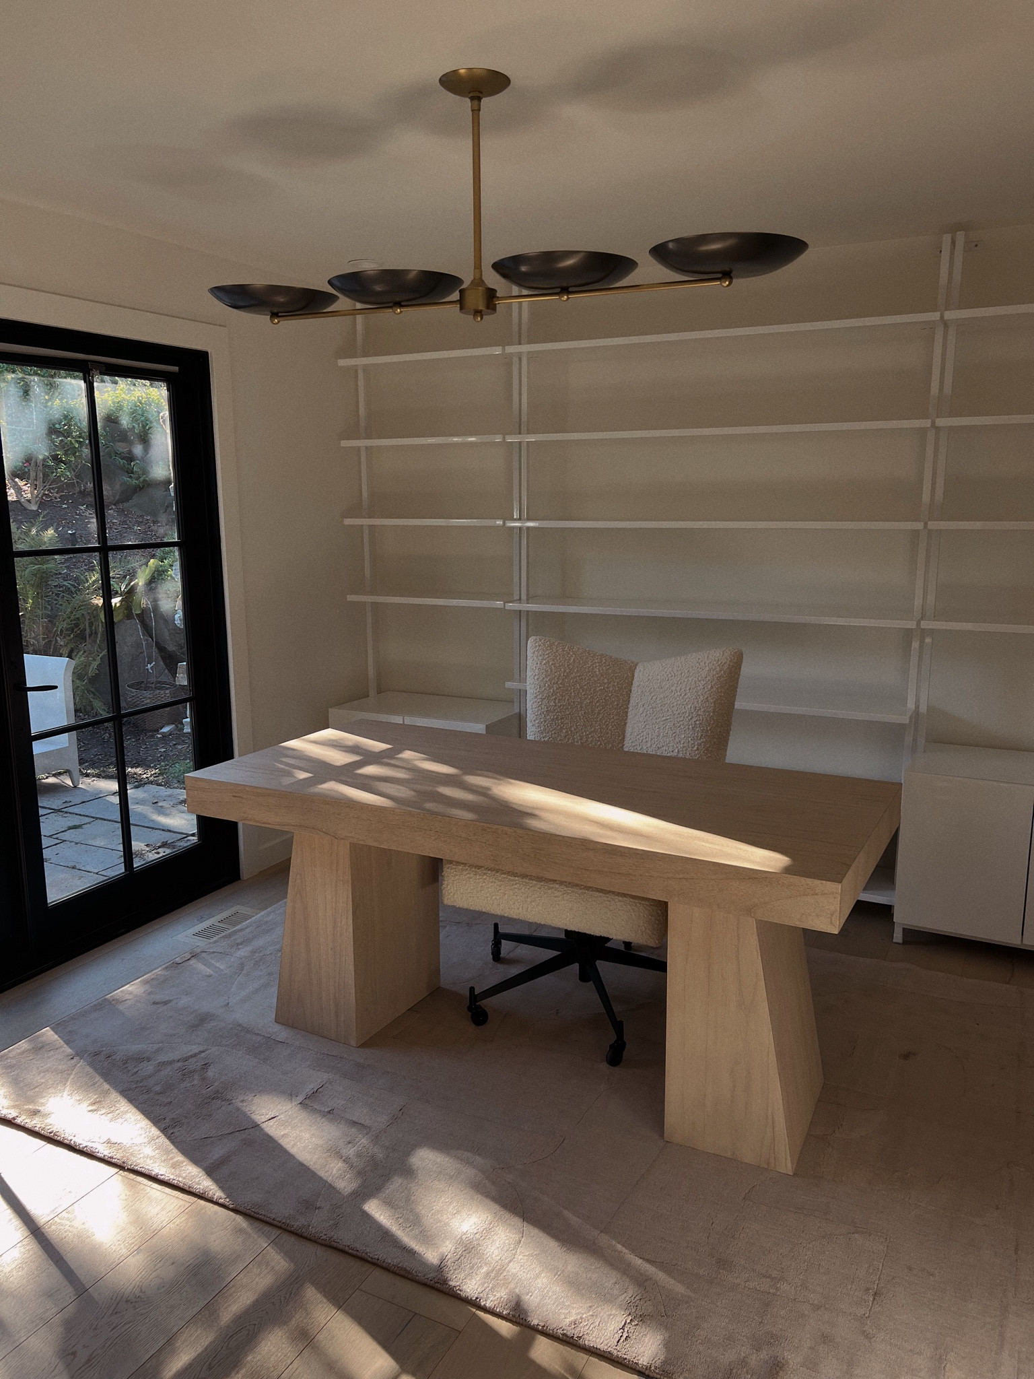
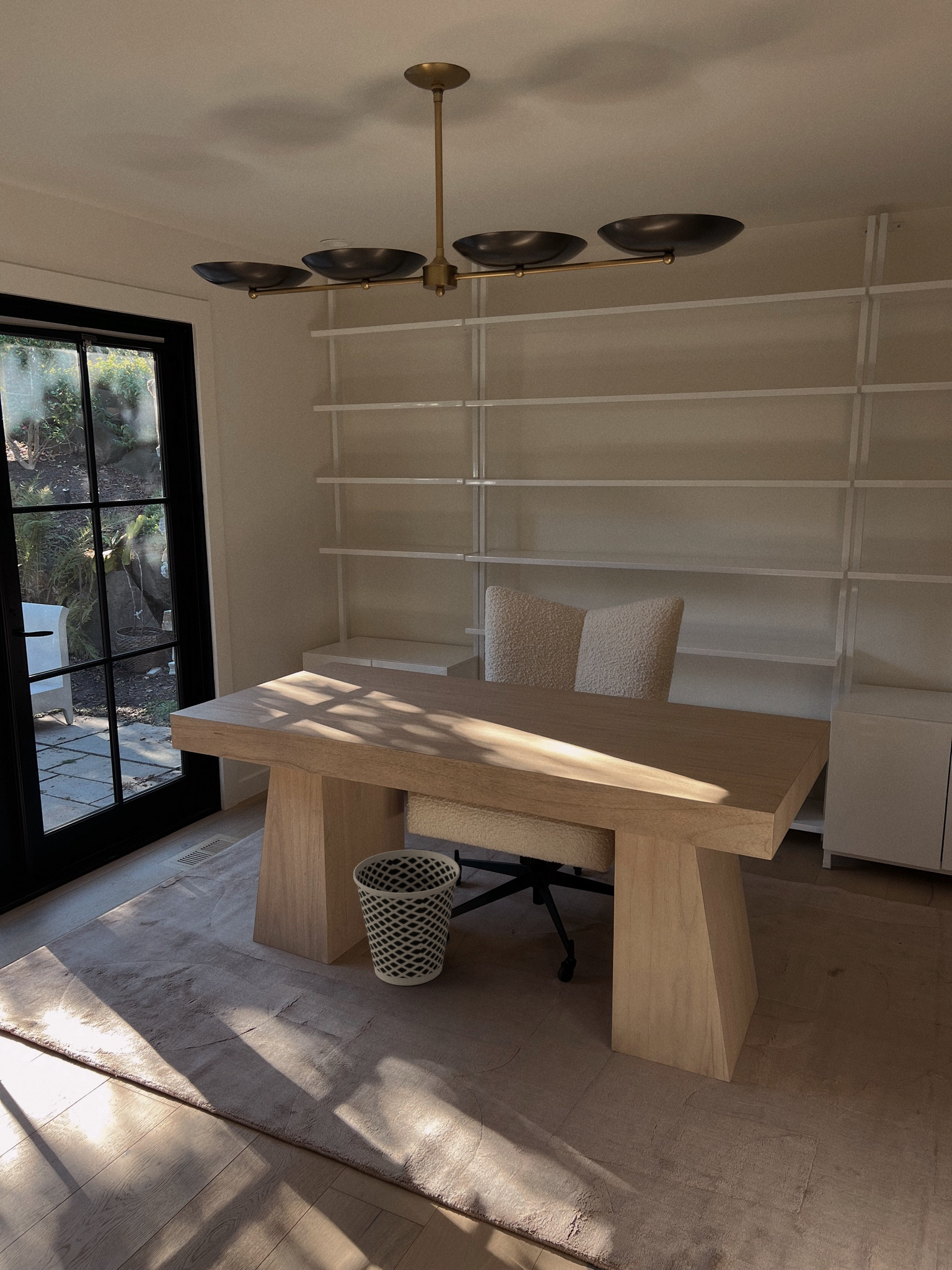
+ wastebasket [353,849,461,986]
